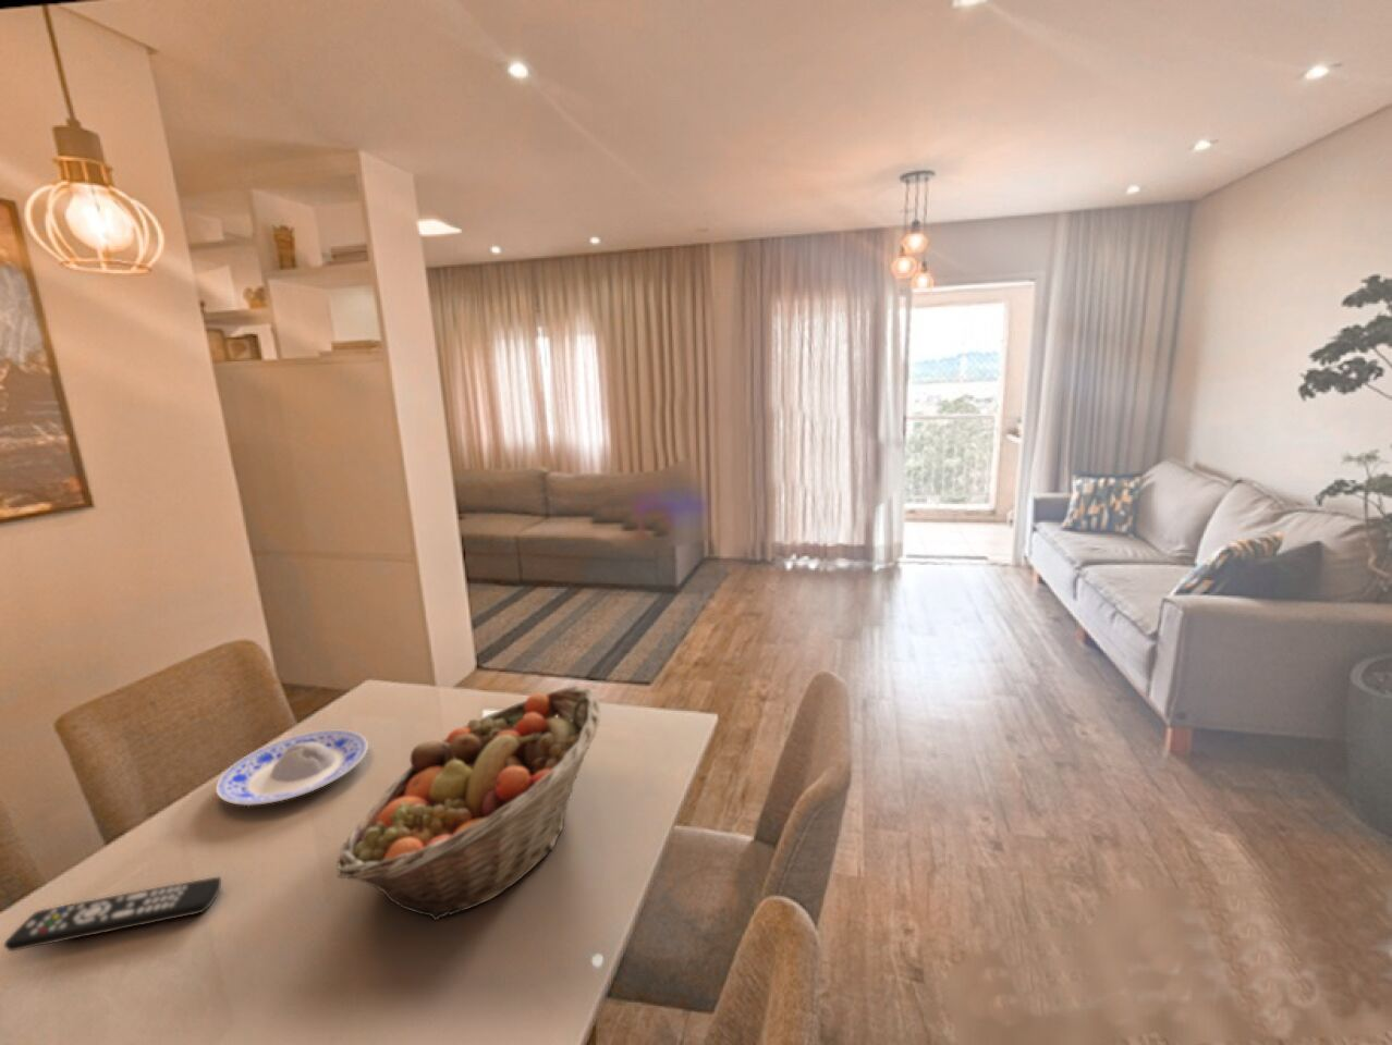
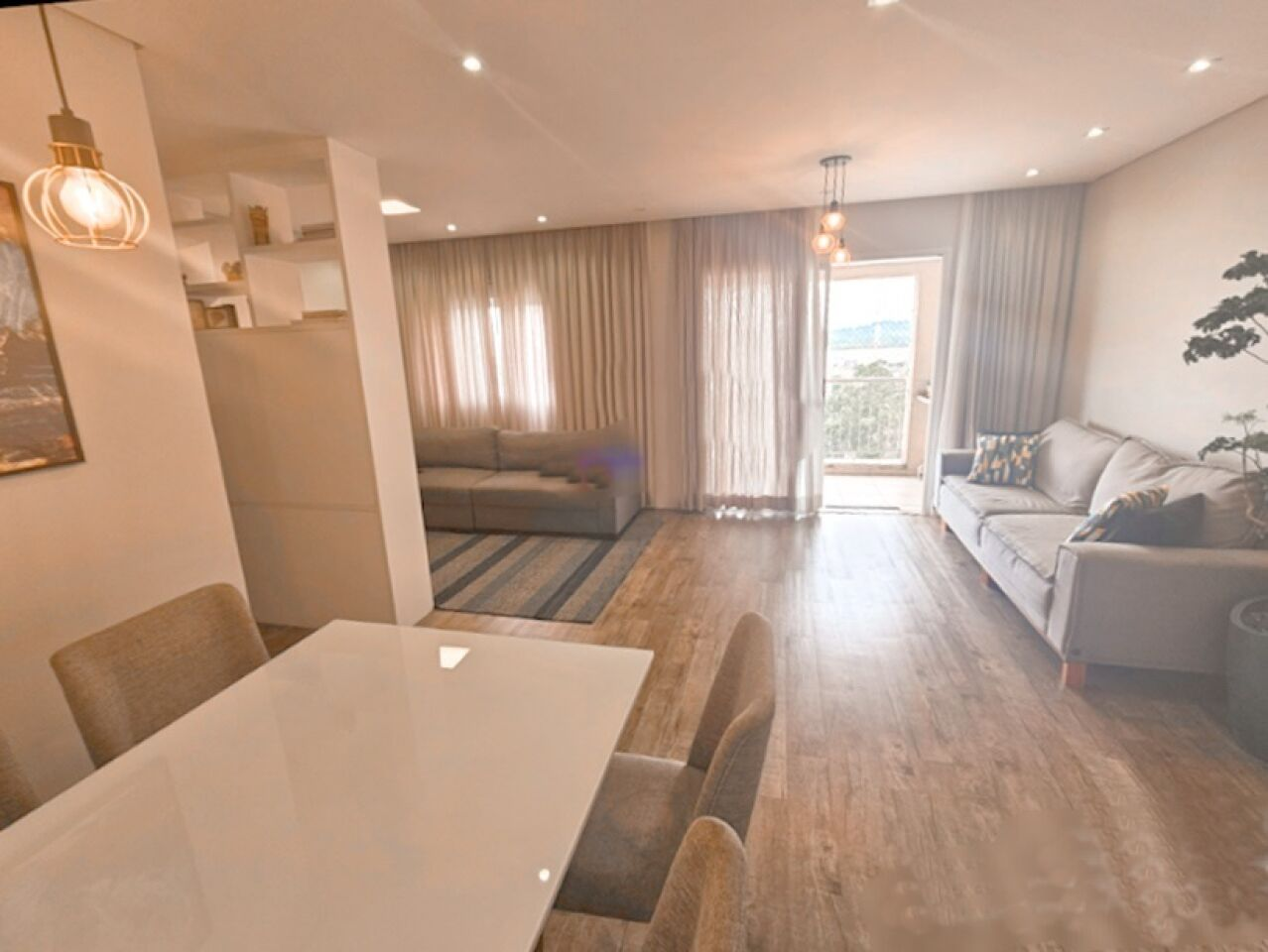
- fruit basket [336,685,602,922]
- plate [214,729,369,807]
- remote control [3,876,222,953]
